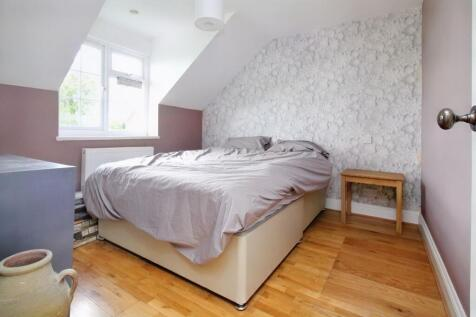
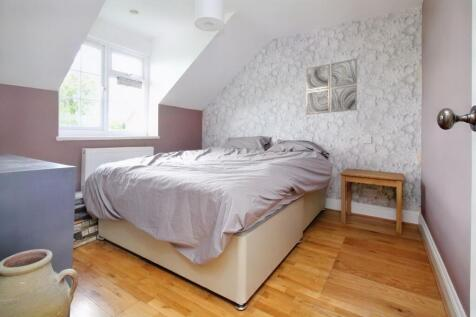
+ wall art [305,58,358,116]
